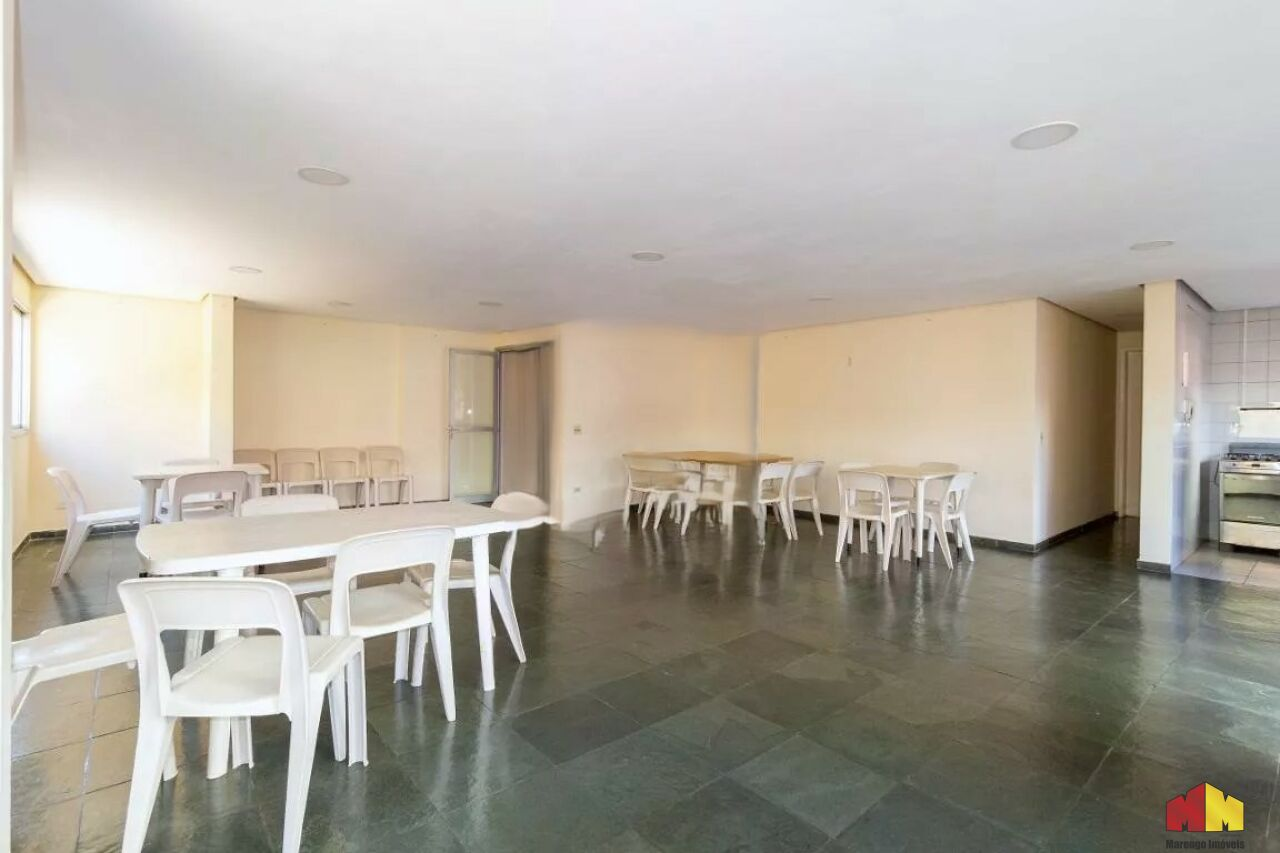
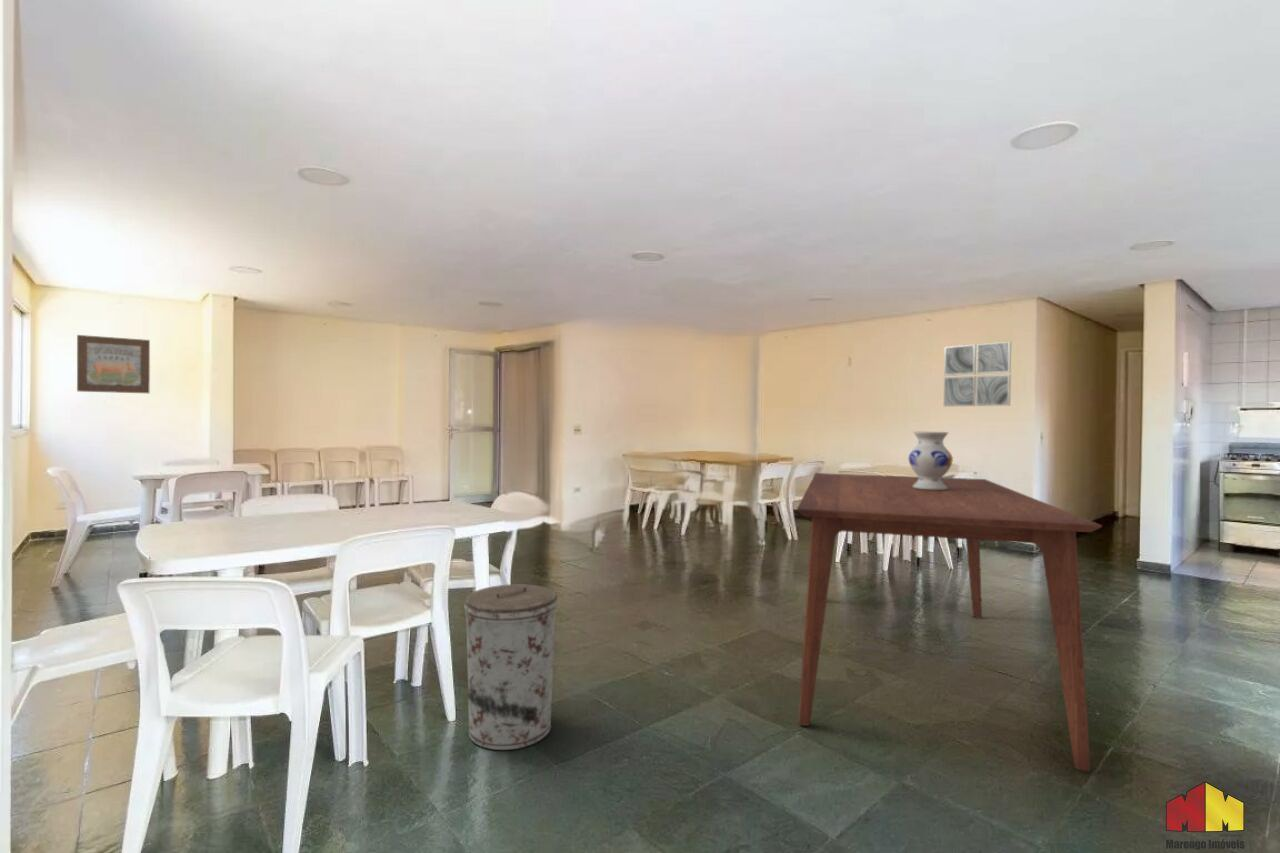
+ wall art [943,340,1012,407]
+ dining table [796,472,1103,772]
+ vase [908,431,954,490]
+ wall art [76,334,151,394]
+ trash can [463,583,558,751]
